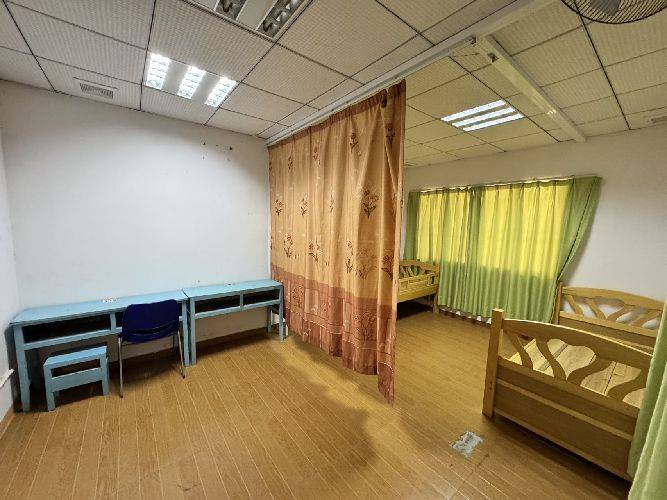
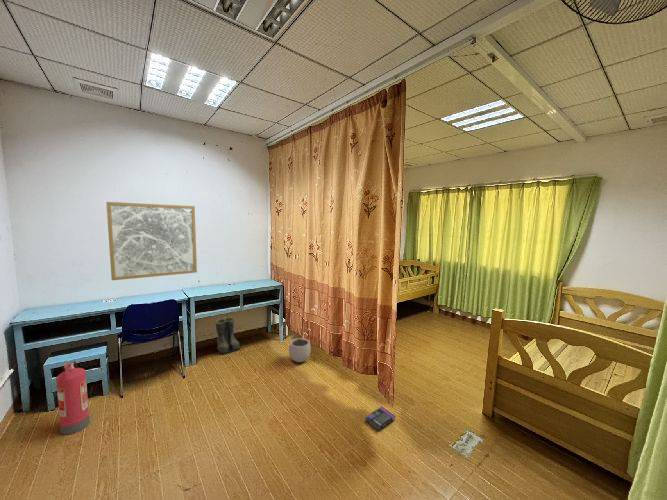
+ boots [214,317,242,355]
+ box [364,406,396,432]
+ fire extinguisher [55,360,91,436]
+ wall art [105,201,198,281]
+ plant pot [288,333,312,363]
